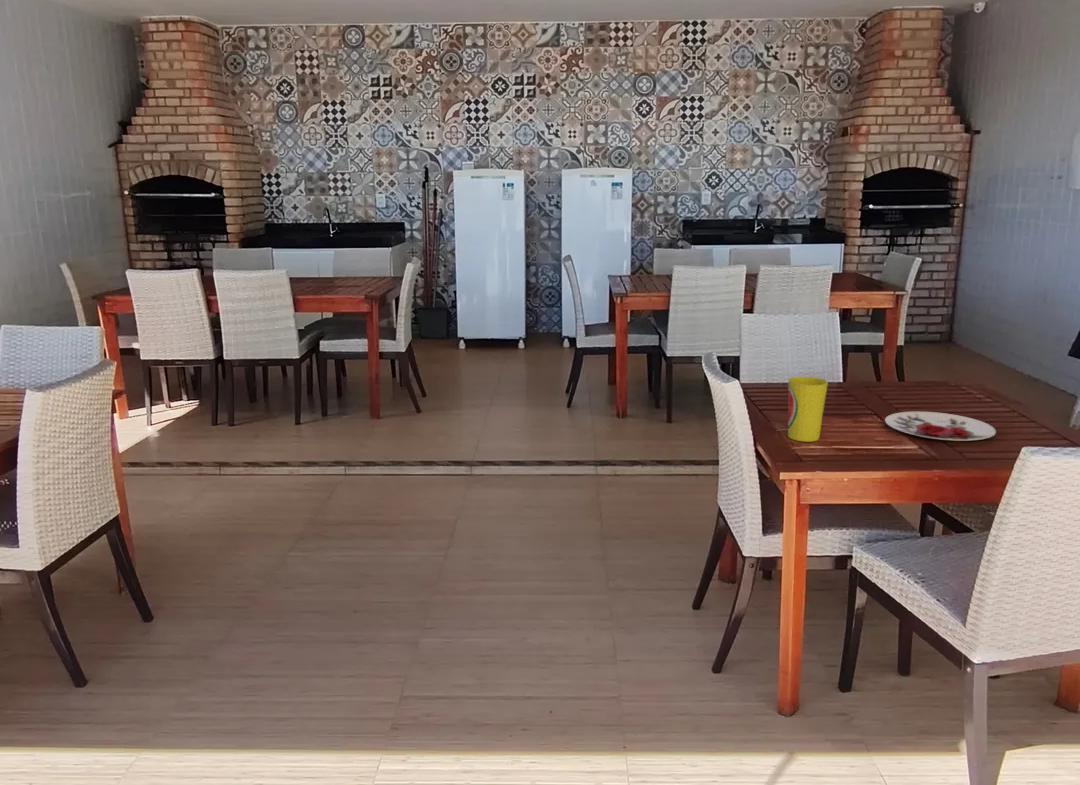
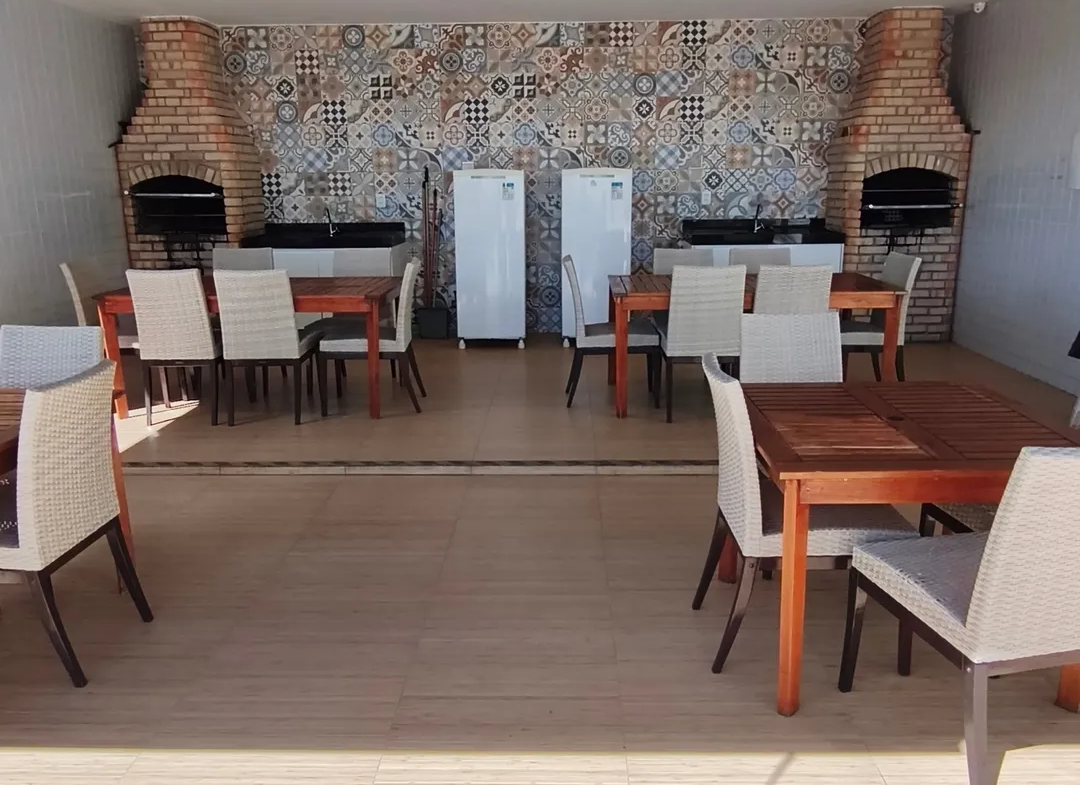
- plate [884,411,997,442]
- cup [787,376,829,443]
